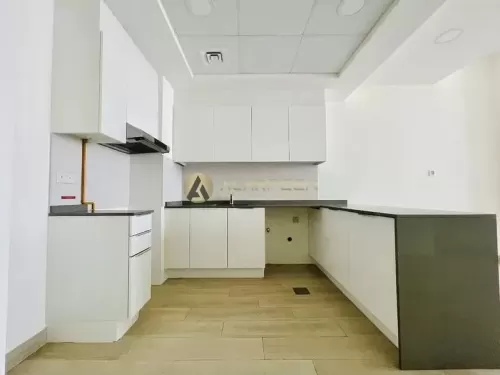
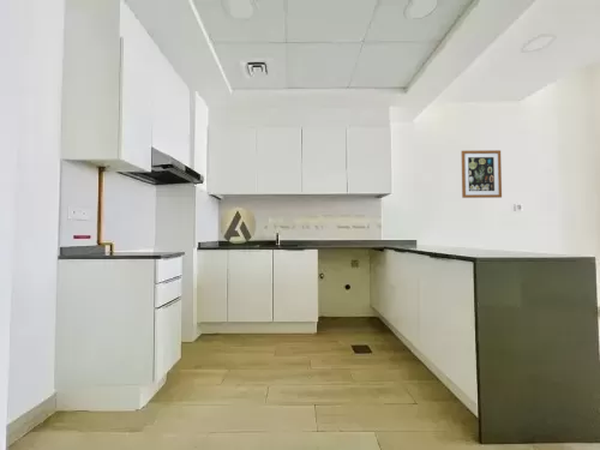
+ wall art [461,149,503,199]
